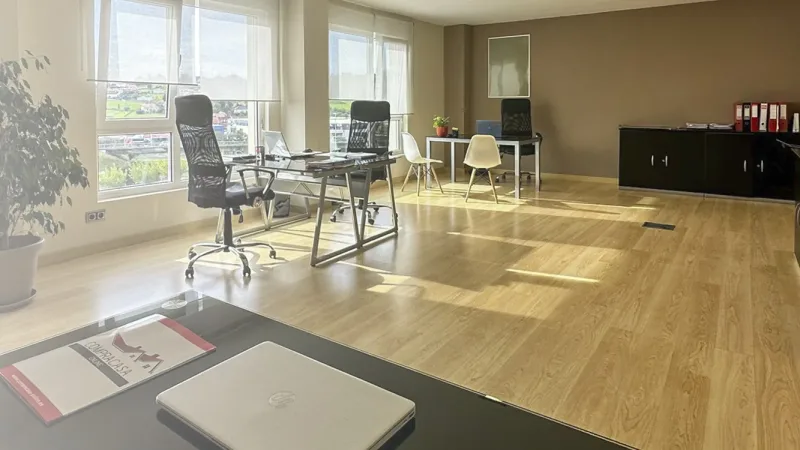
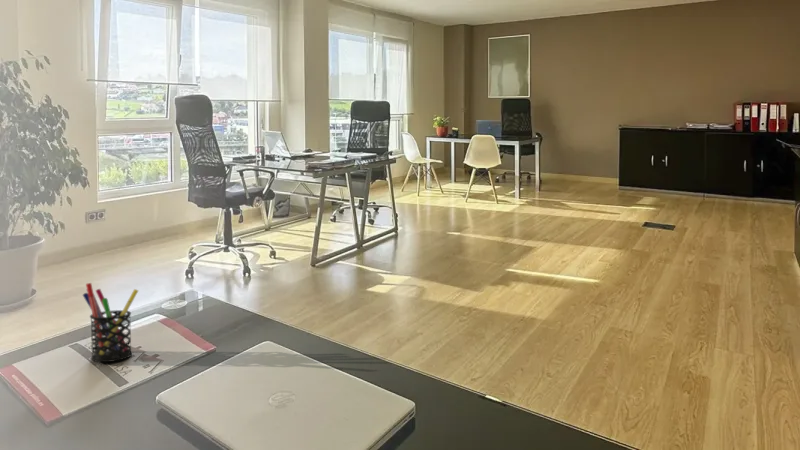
+ pen holder [82,282,139,363]
